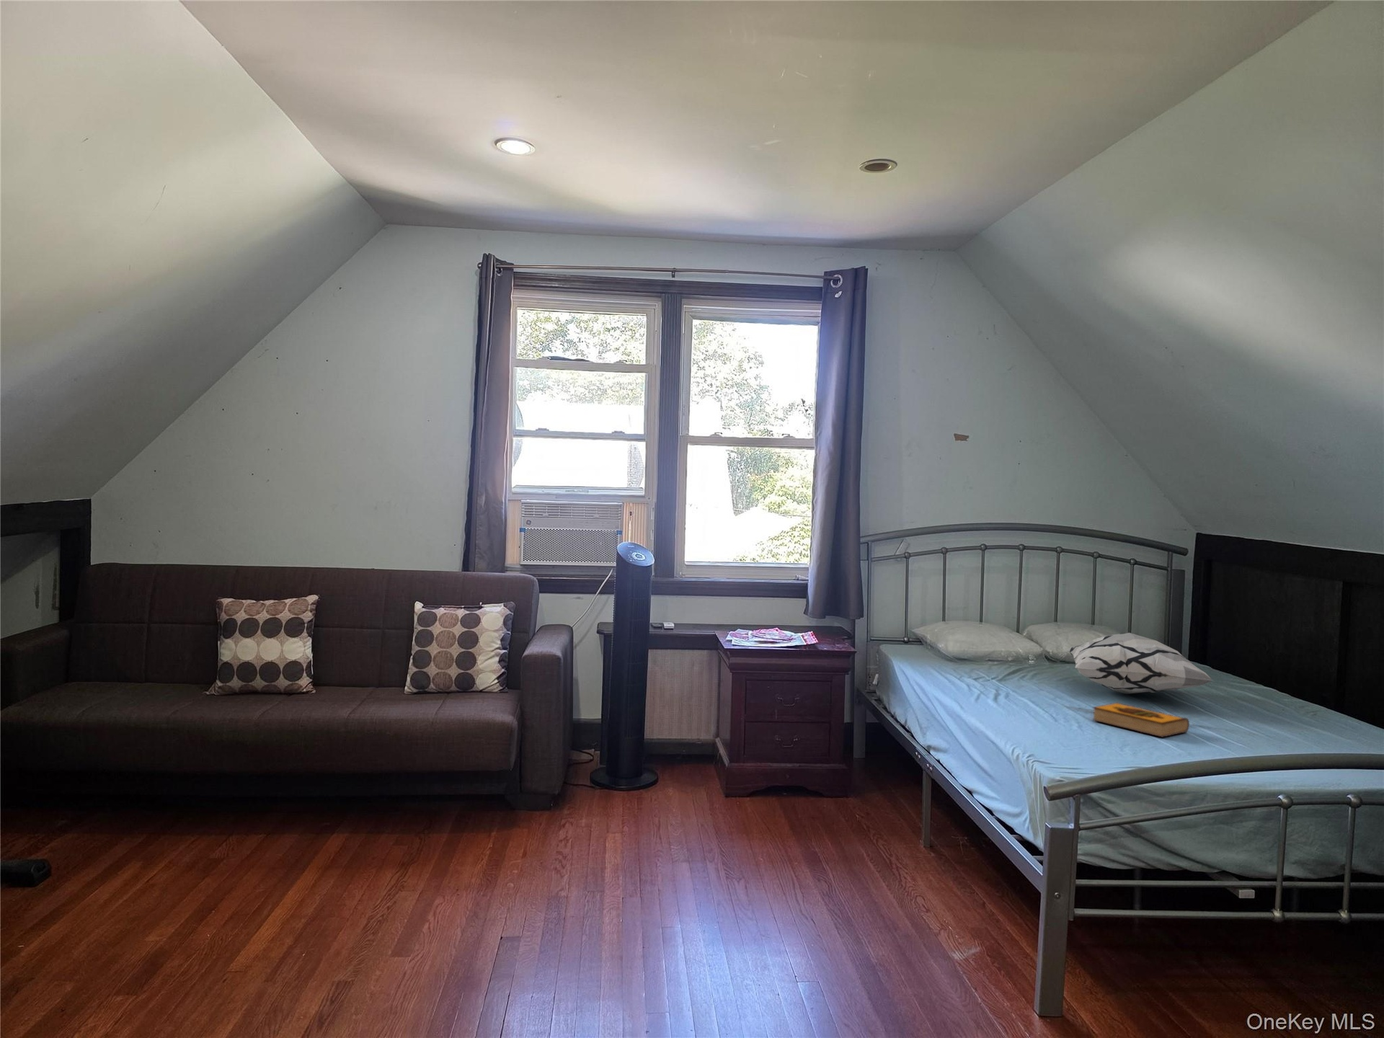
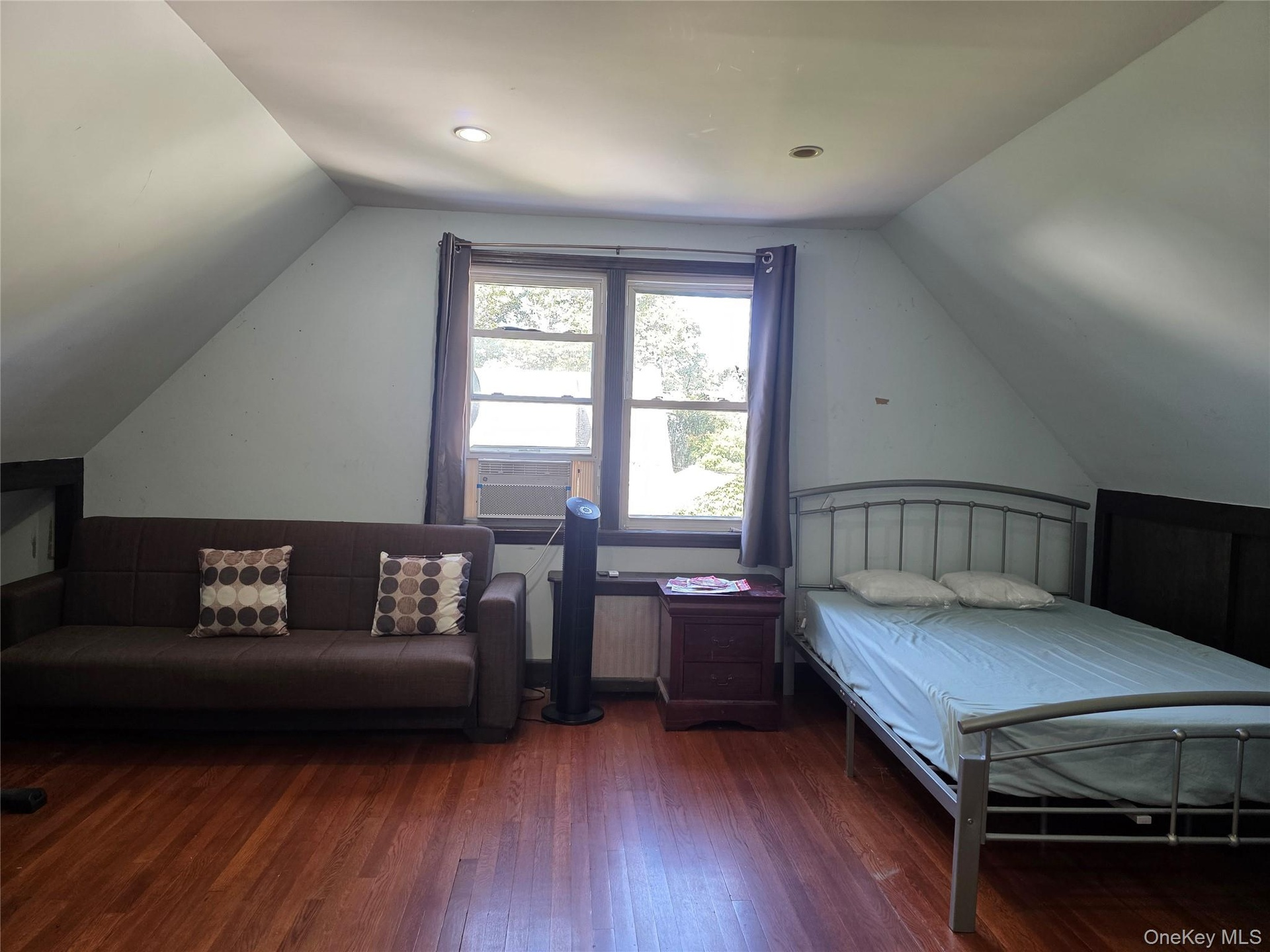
- decorative pillow [1066,632,1214,695]
- hardback book [1091,702,1190,738]
